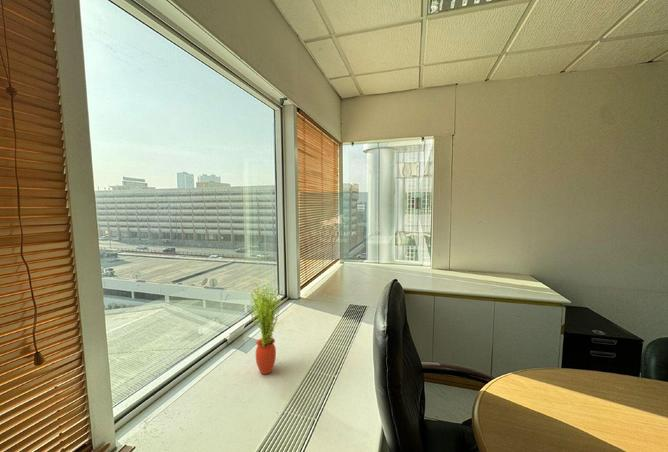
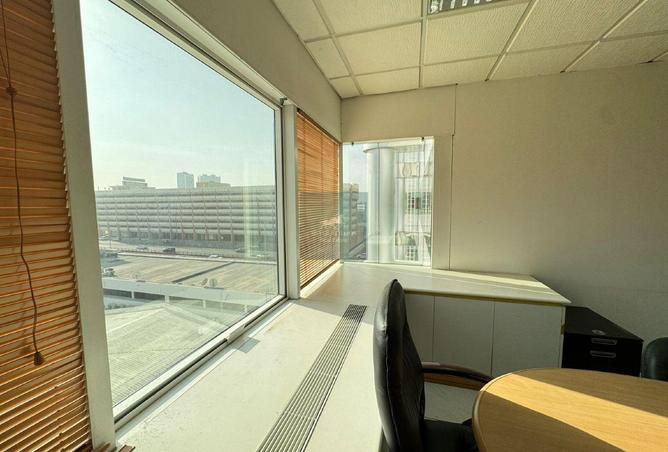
- potted plant [248,282,284,375]
